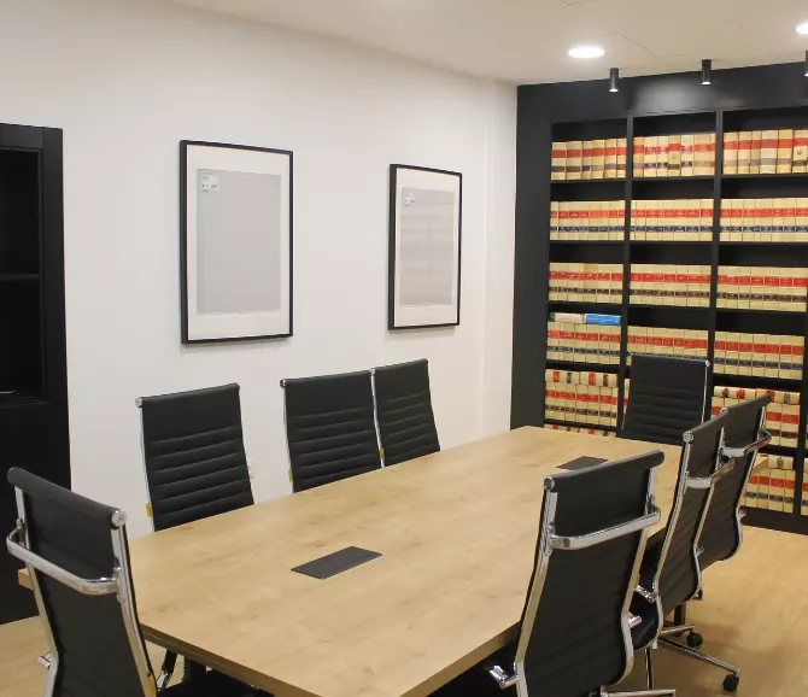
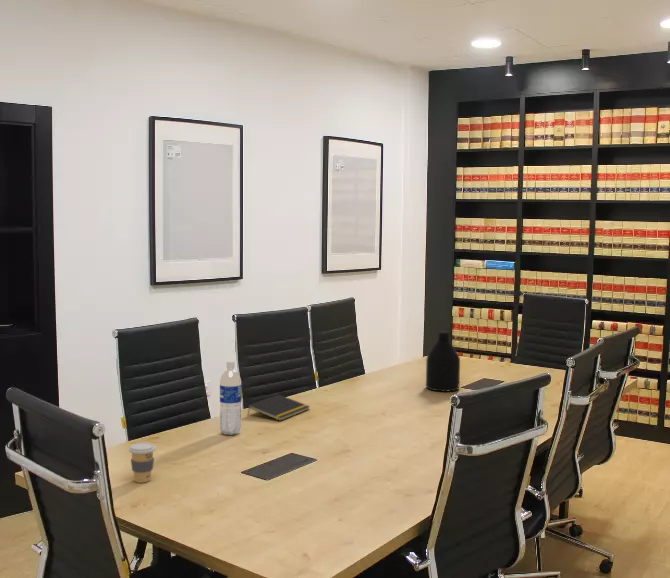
+ notepad [246,394,311,422]
+ water bottle [219,360,242,436]
+ coffee cup [128,442,157,484]
+ bottle [425,330,461,393]
